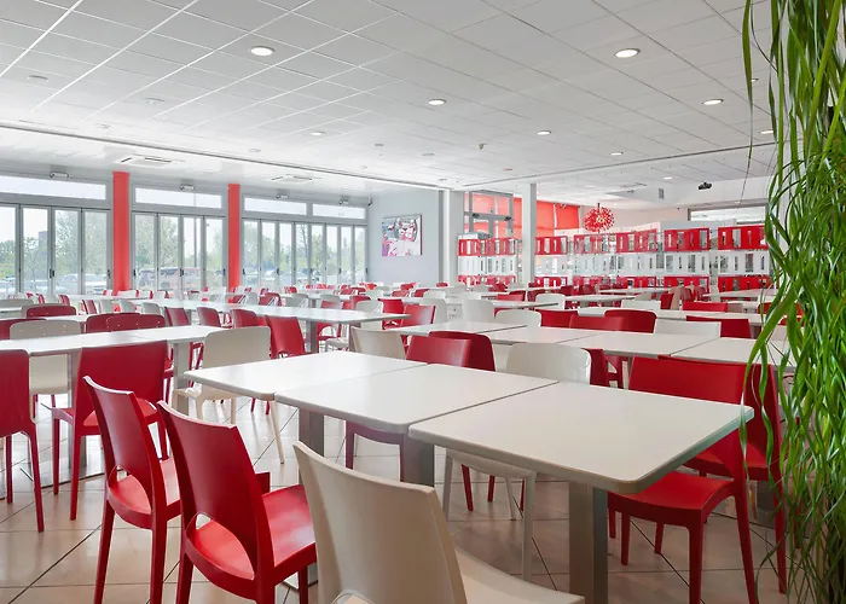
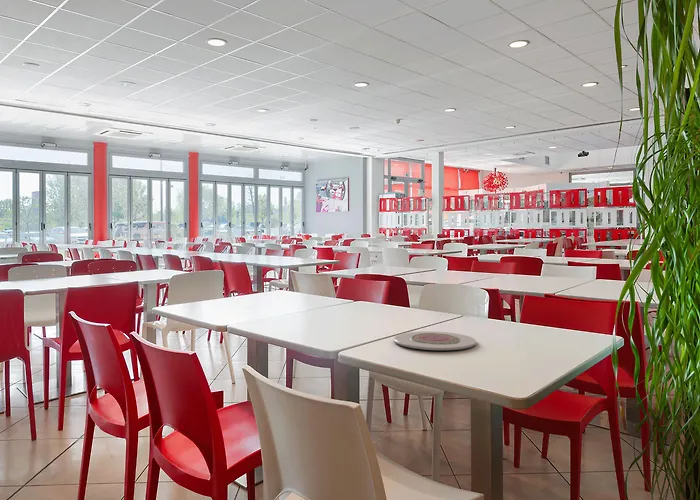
+ plate [393,330,477,351]
